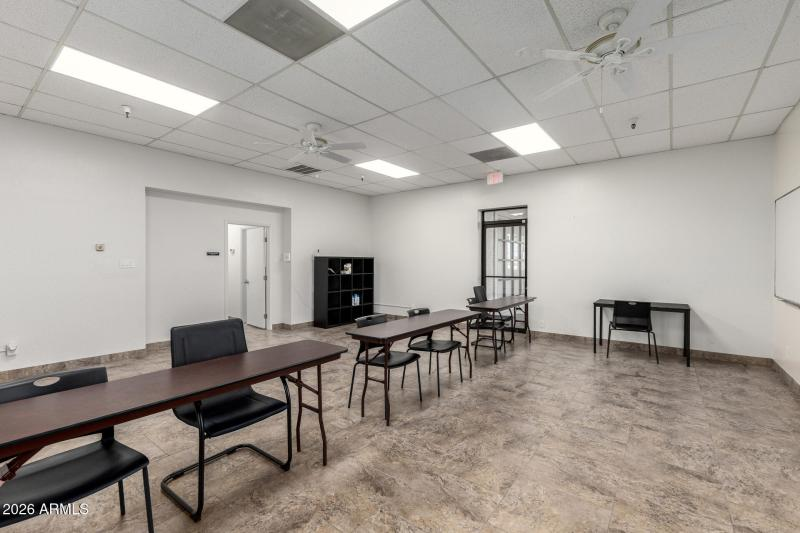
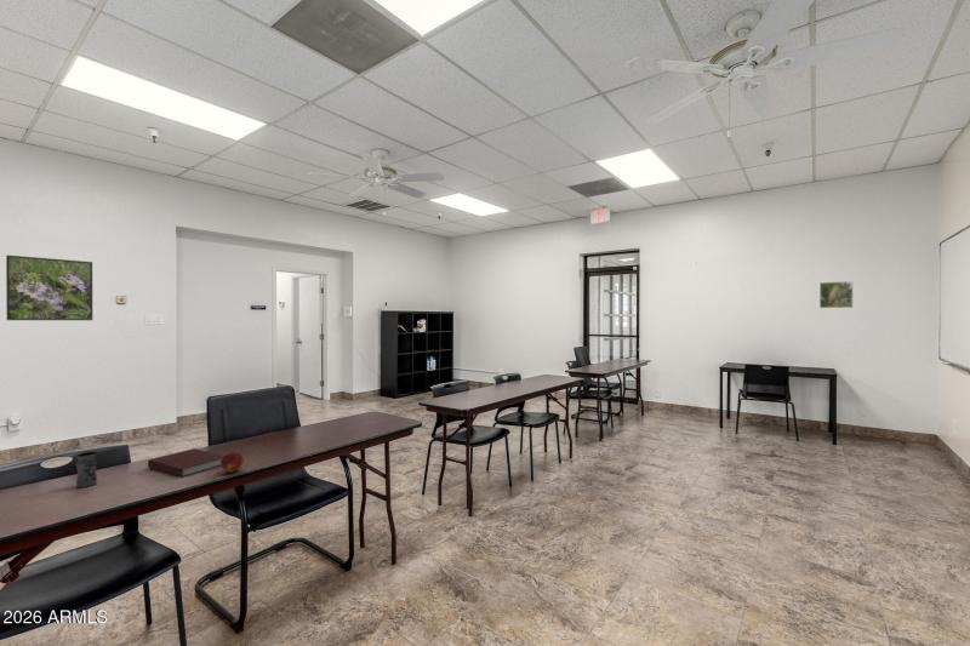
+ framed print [818,280,854,309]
+ notebook [147,447,224,478]
+ jar [75,451,98,488]
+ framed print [5,255,93,321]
+ apple [221,450,245,474]
